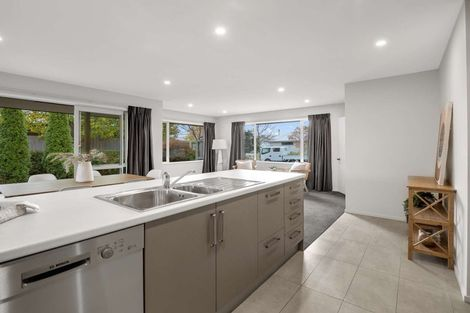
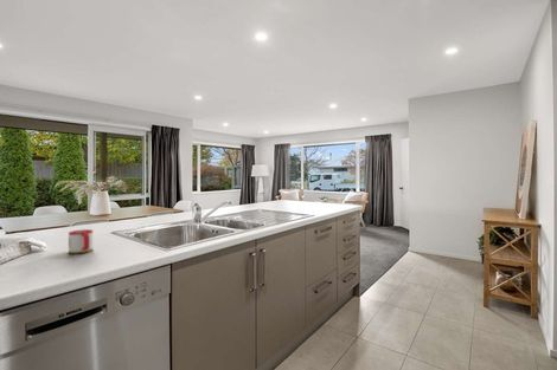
+ mug [68,228,95,254]
